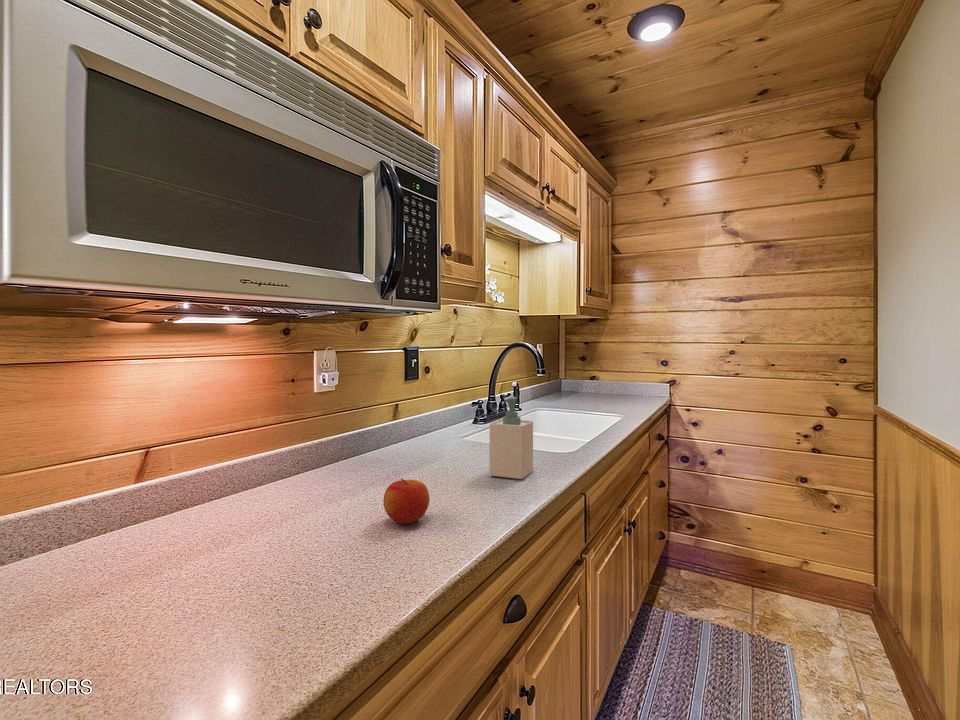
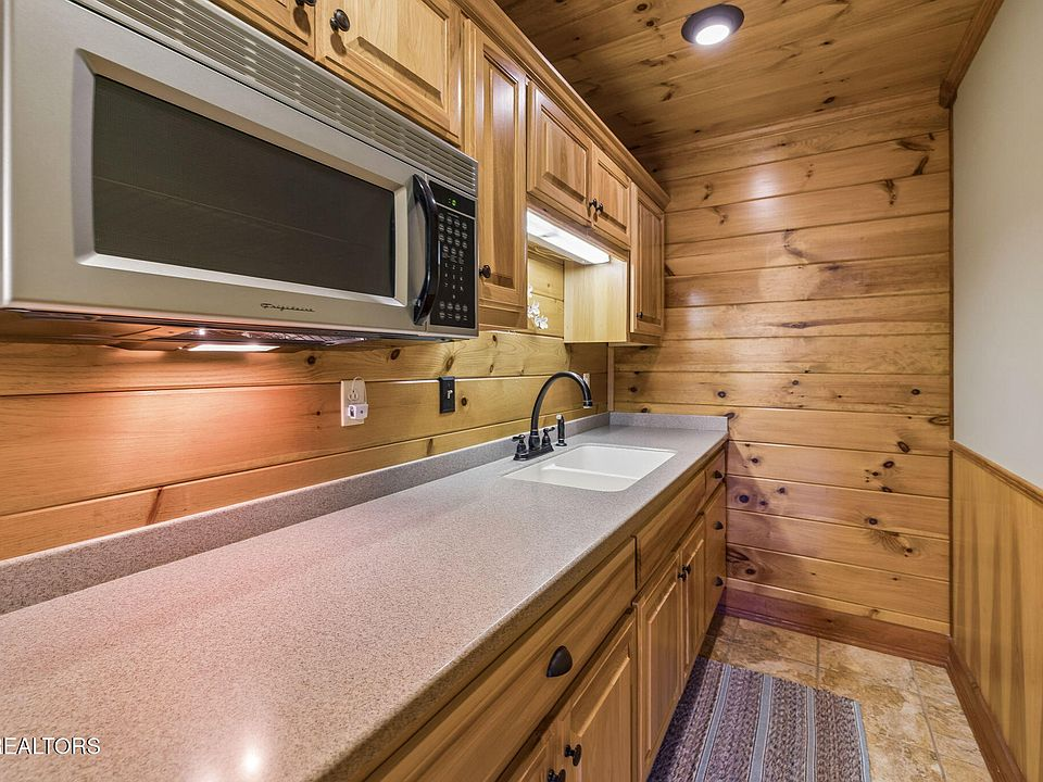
- apple [382,478,431,525]
- soap bottle [489,396,534,480]
